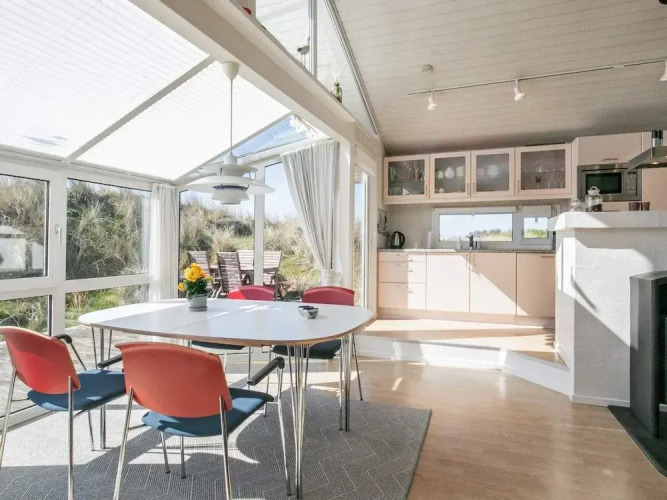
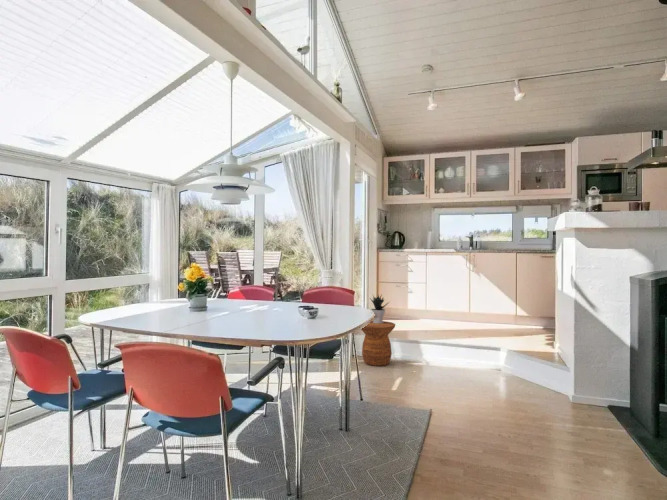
+ side table [360,320,396,367]
+ potted plant [369,293,389,323]
